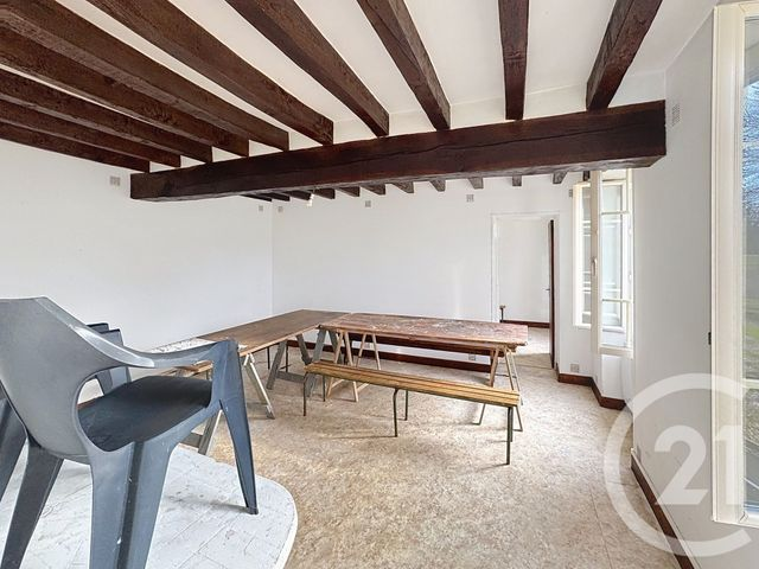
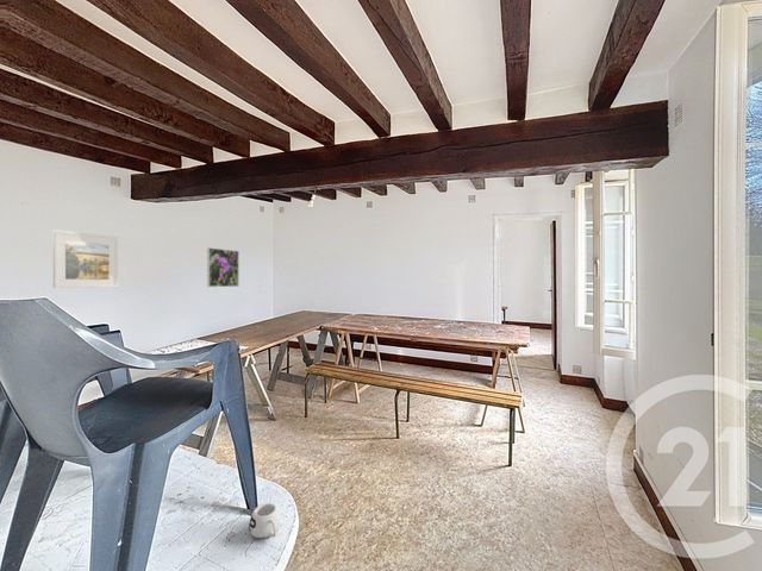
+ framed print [206,246,239,288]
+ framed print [52,228,119,289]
+ mug [248,502,282,539]
